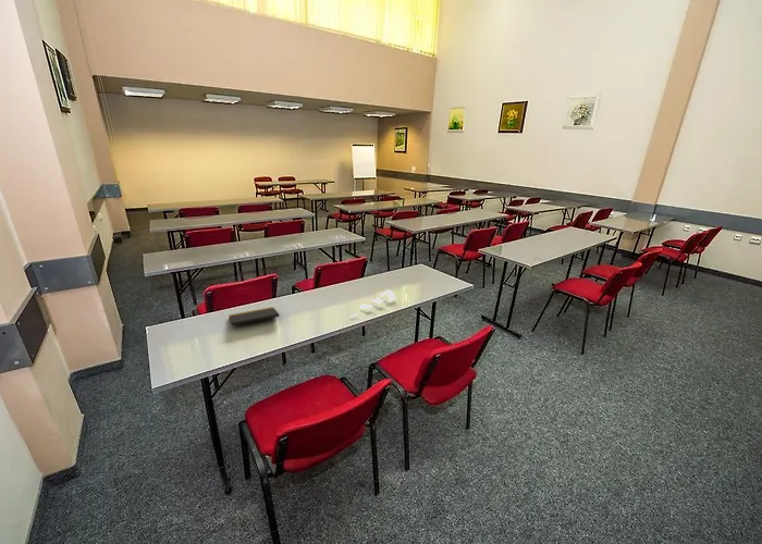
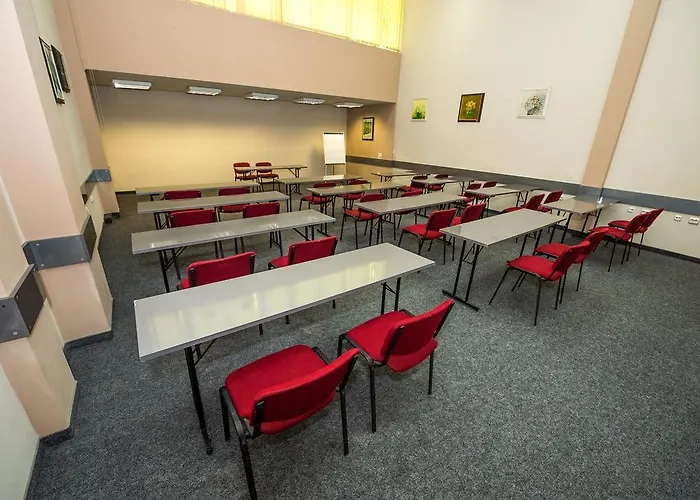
- notepad [228,306,282,326]
- papers [349,289,396,318]
